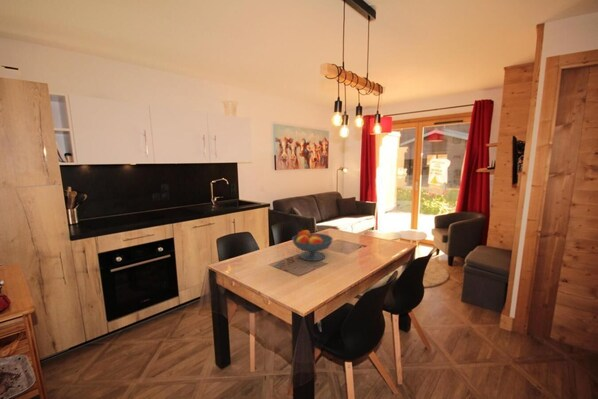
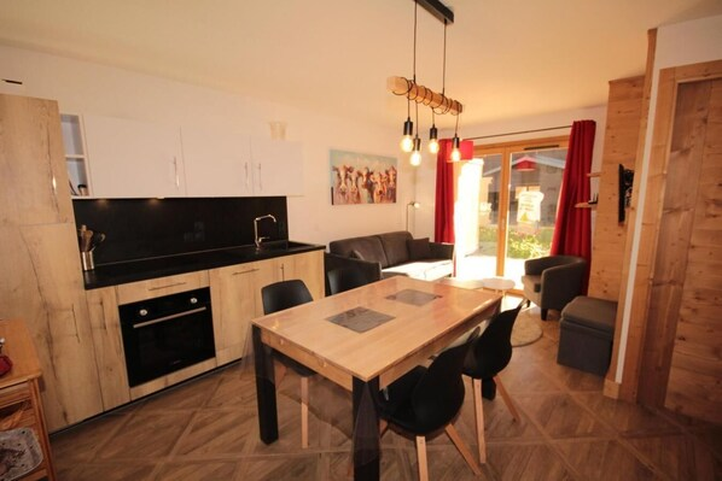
- fruit bowl [291,229,334,262]
